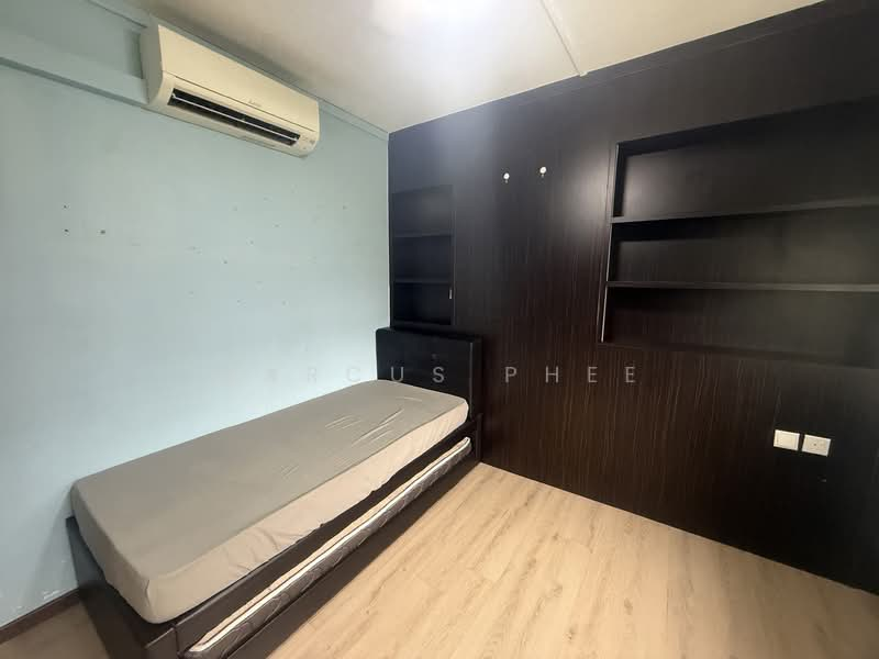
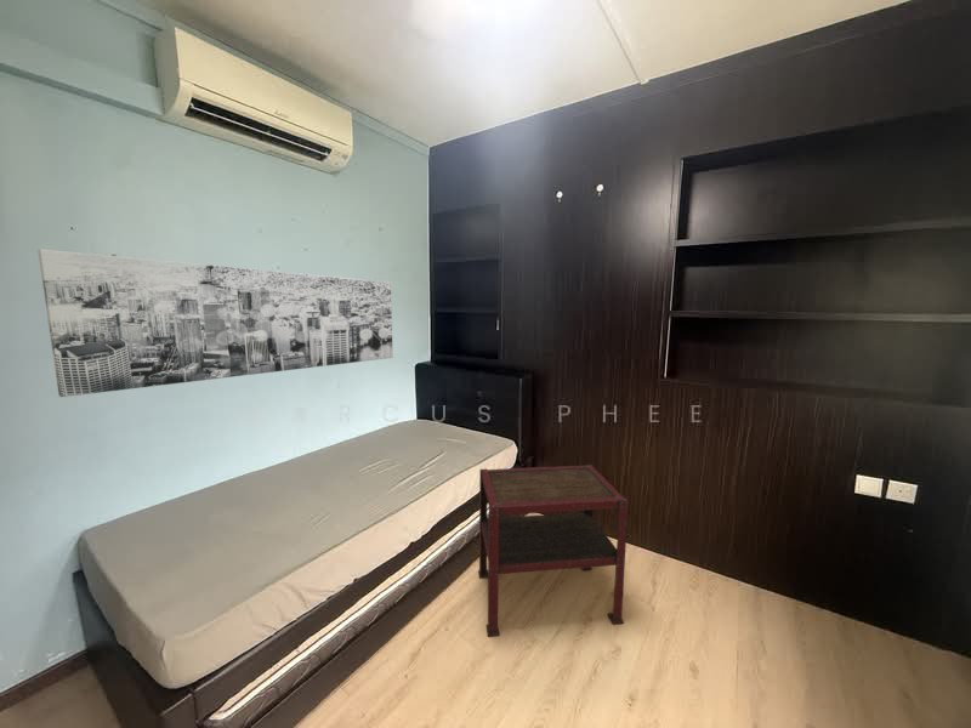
+ side table [477,463,630,638]
+ wall art [36,248,394,398]
